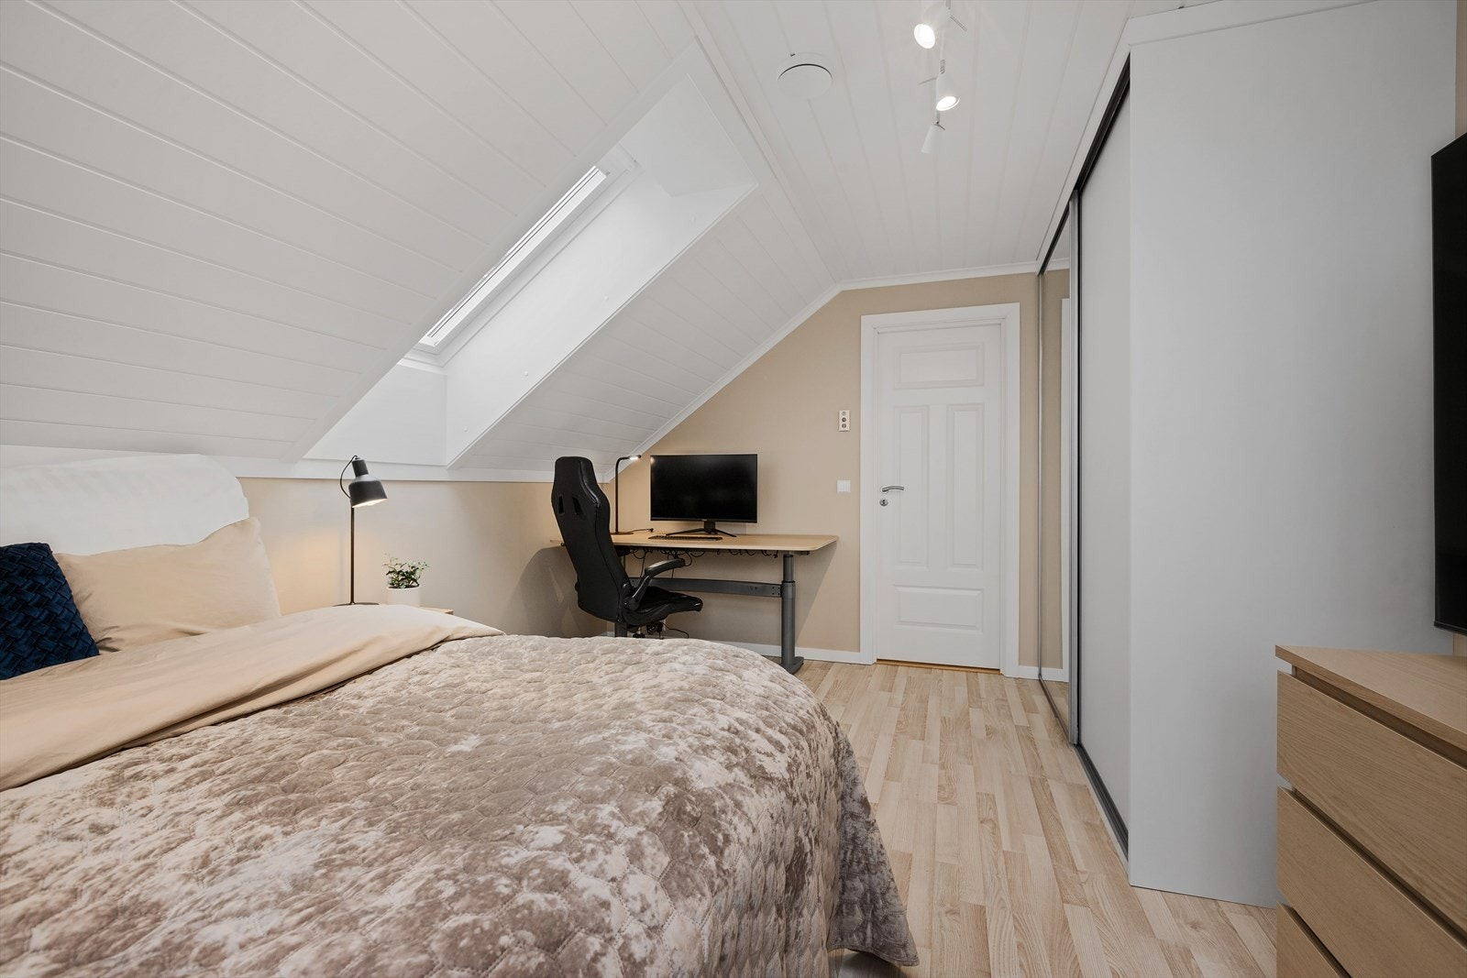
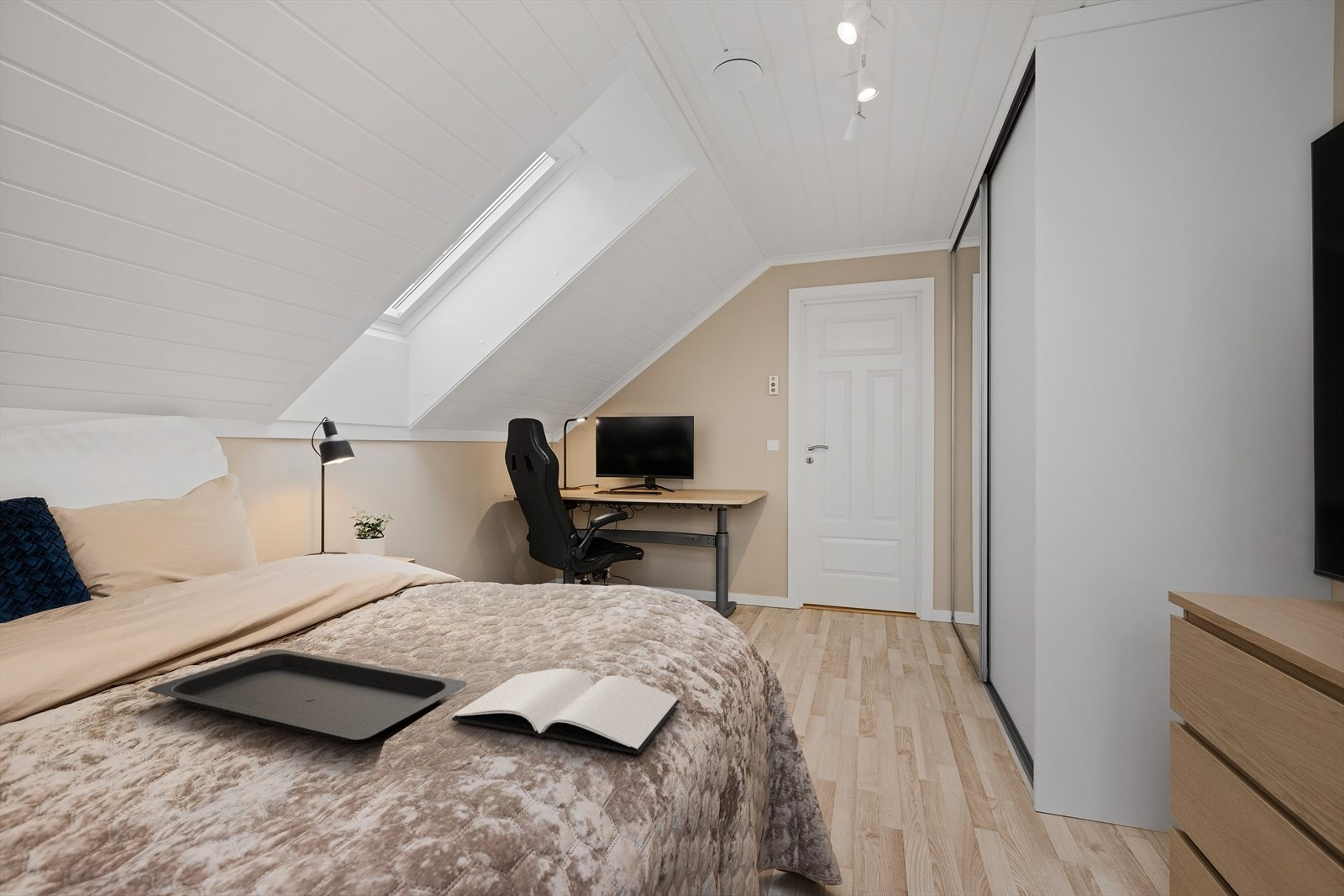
+ serving tray [147,648,468,744]
+ book [451,668,680,755]
